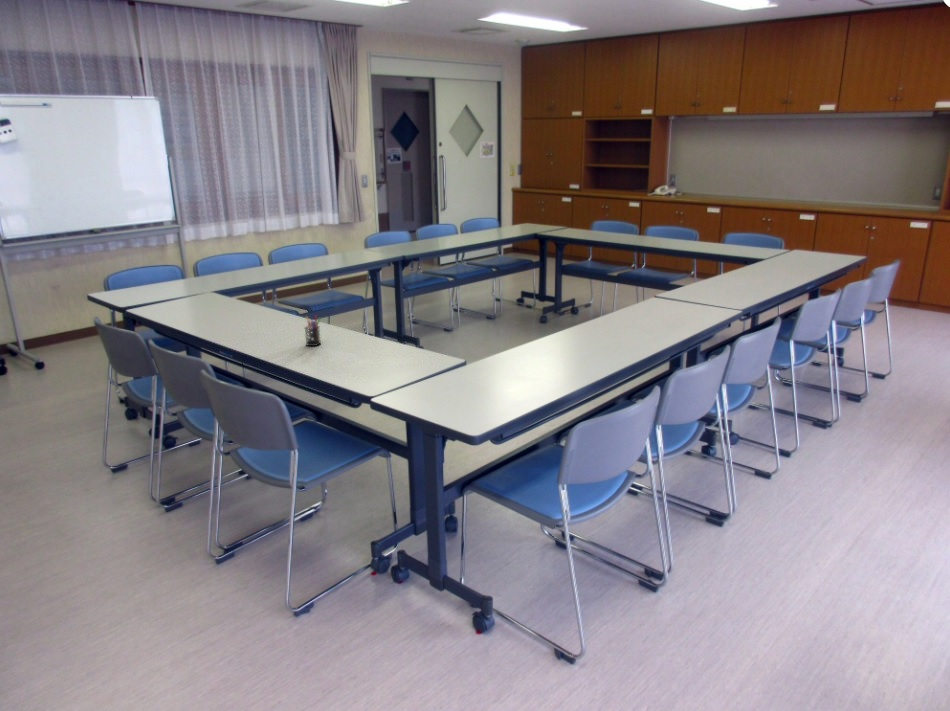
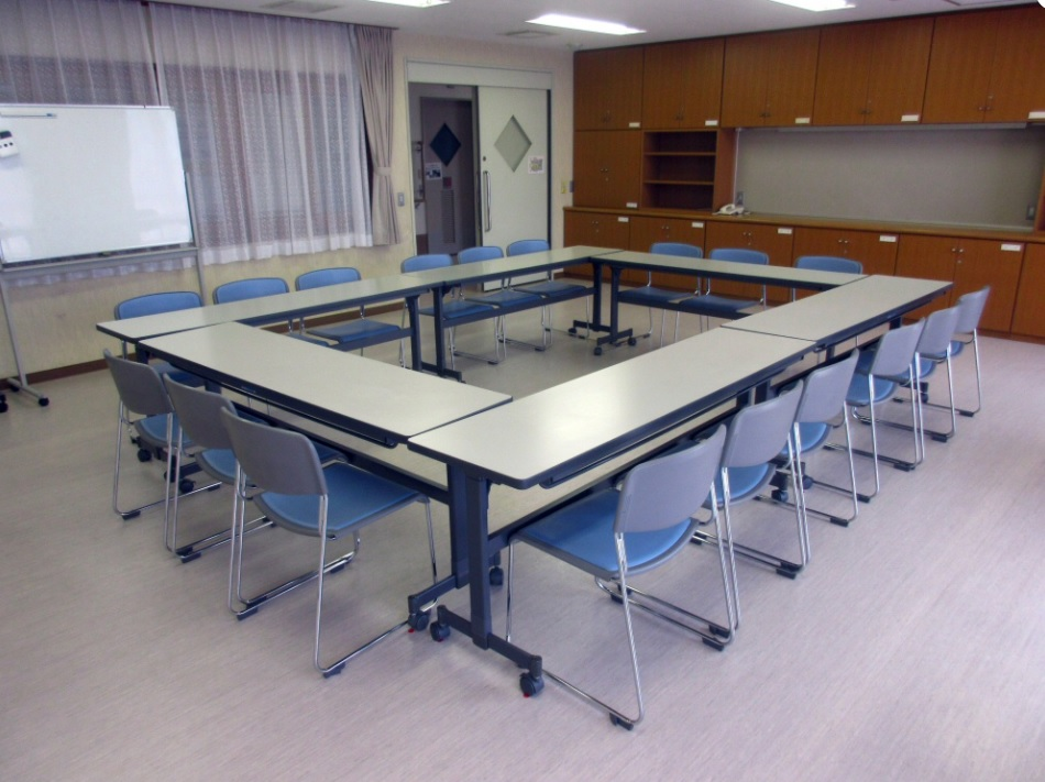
- pen holder [304,315,322,347]
